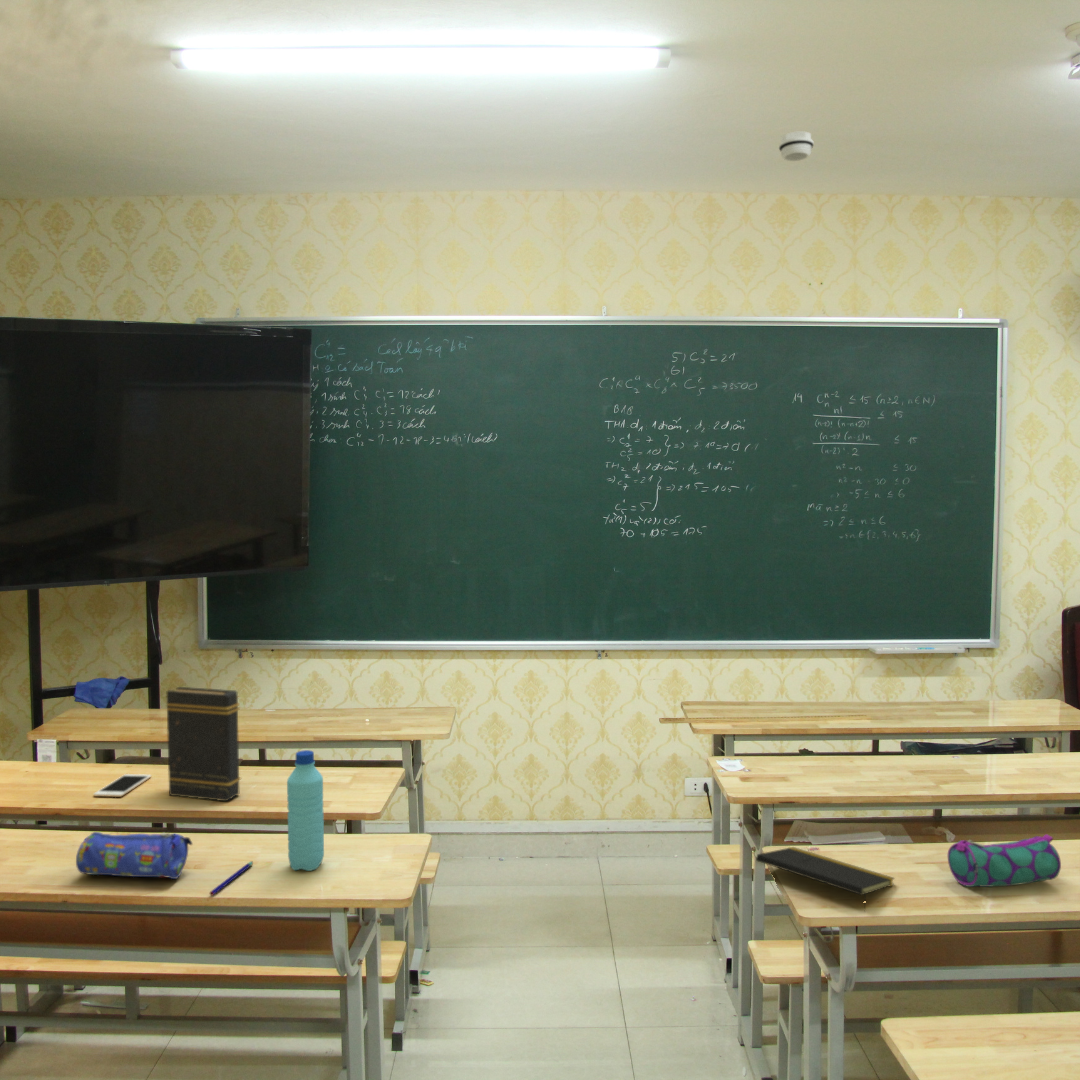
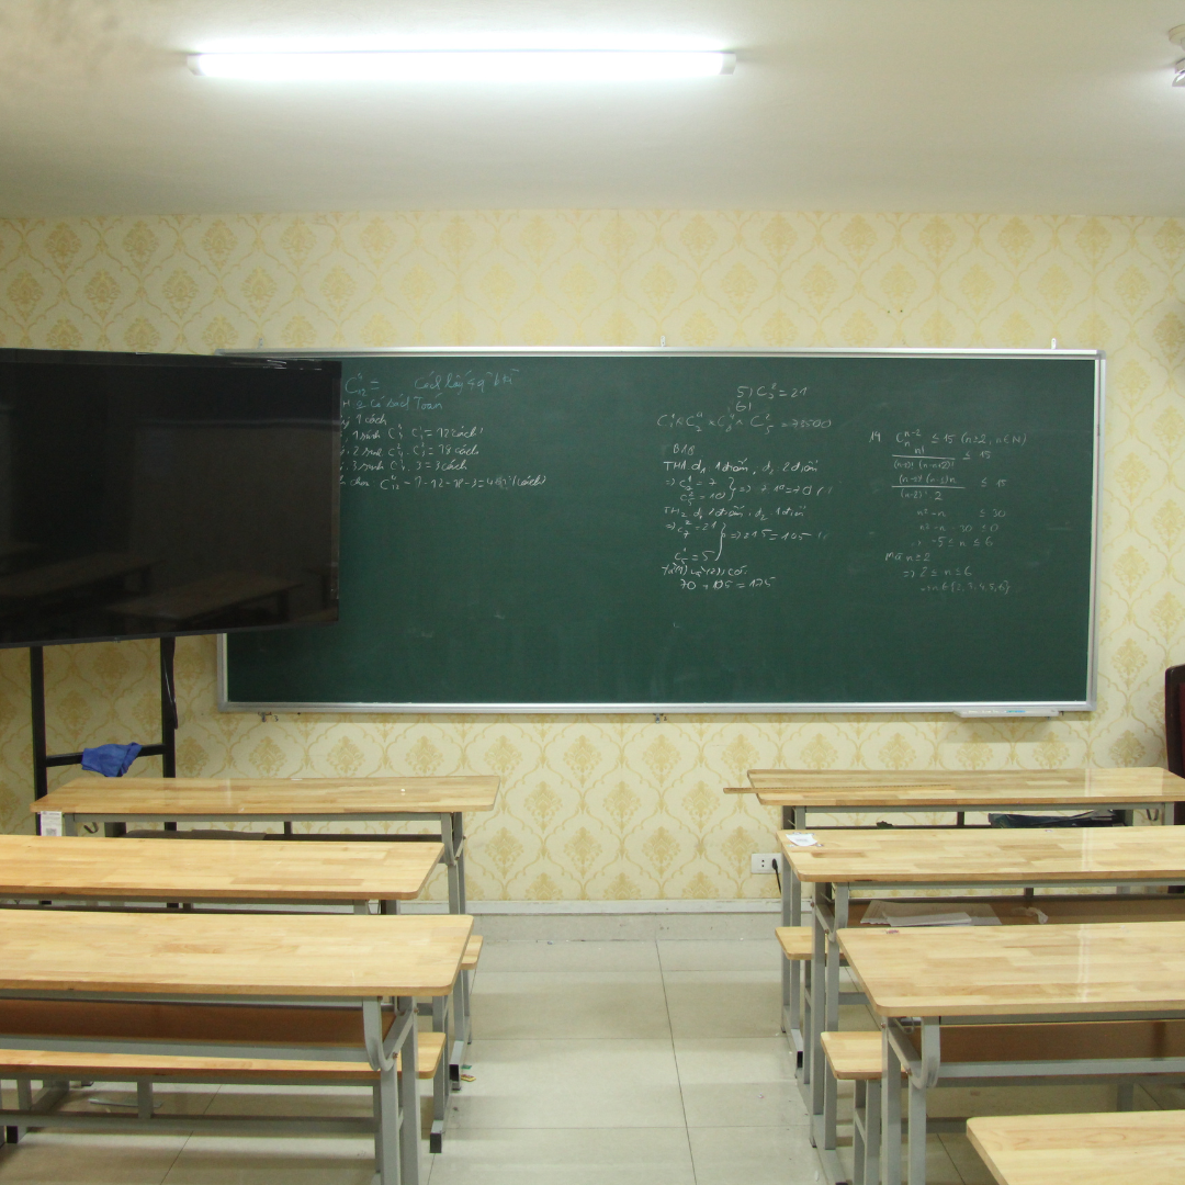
- cell phone [93,773,152,798]
- water bottle [286,749,325,872]
- smoke detector [778,130,815,162]
- pencil case [947,833,1062,888]
- pencil case [75,831,194,880]
- notepad [755,846,896,913]
- pen [209,860,254,897]
- book [166,686,242,802]
